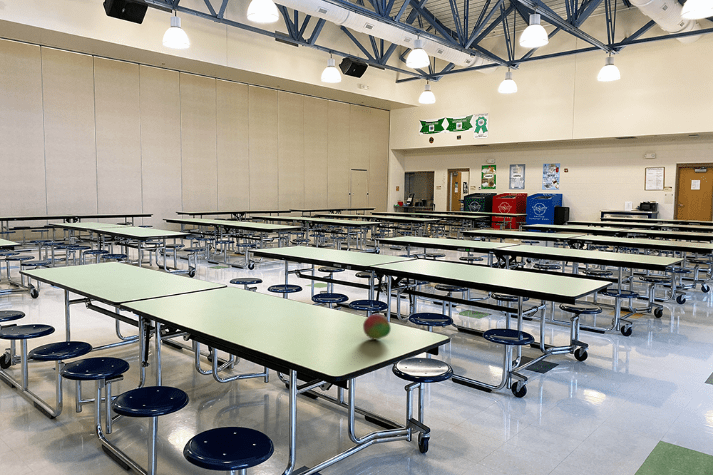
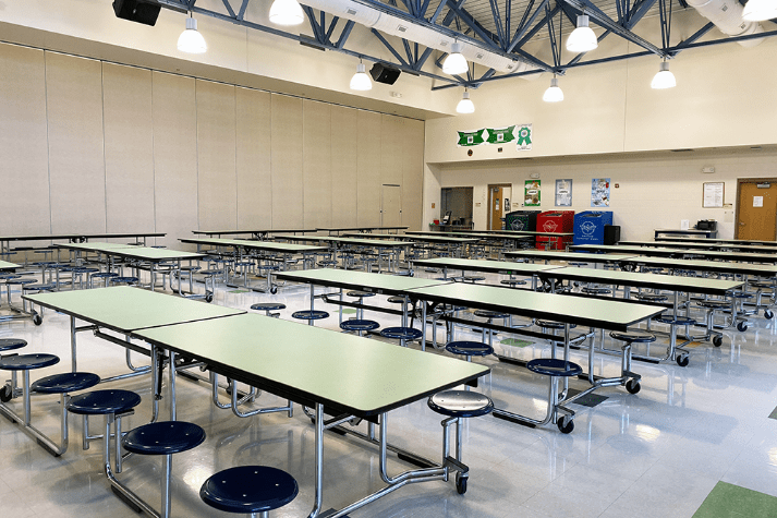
- fruit [362,313,392,341]
